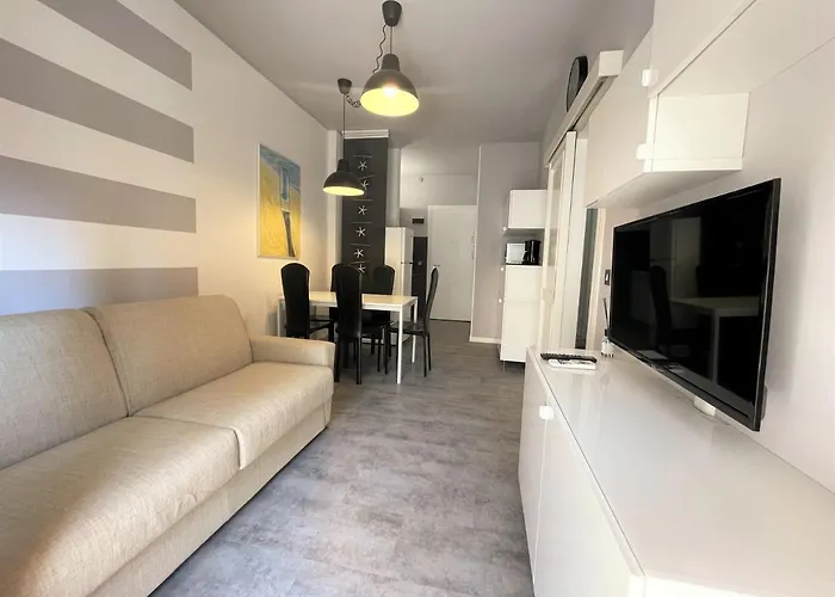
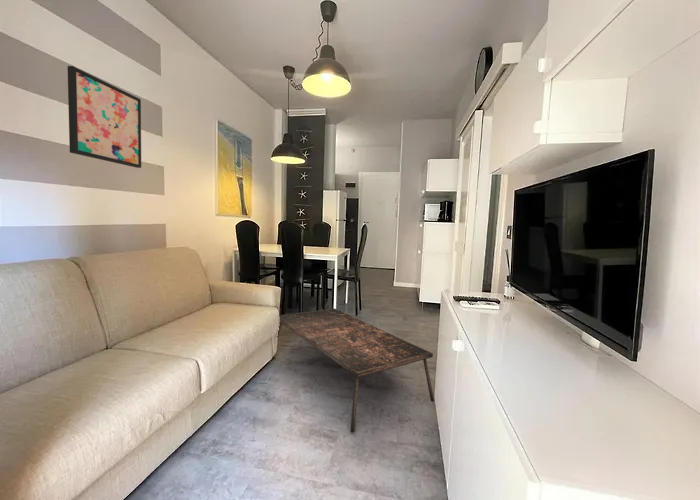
+ coffee table [277,307,435,434]
+ wall art [66,65,142,169]
